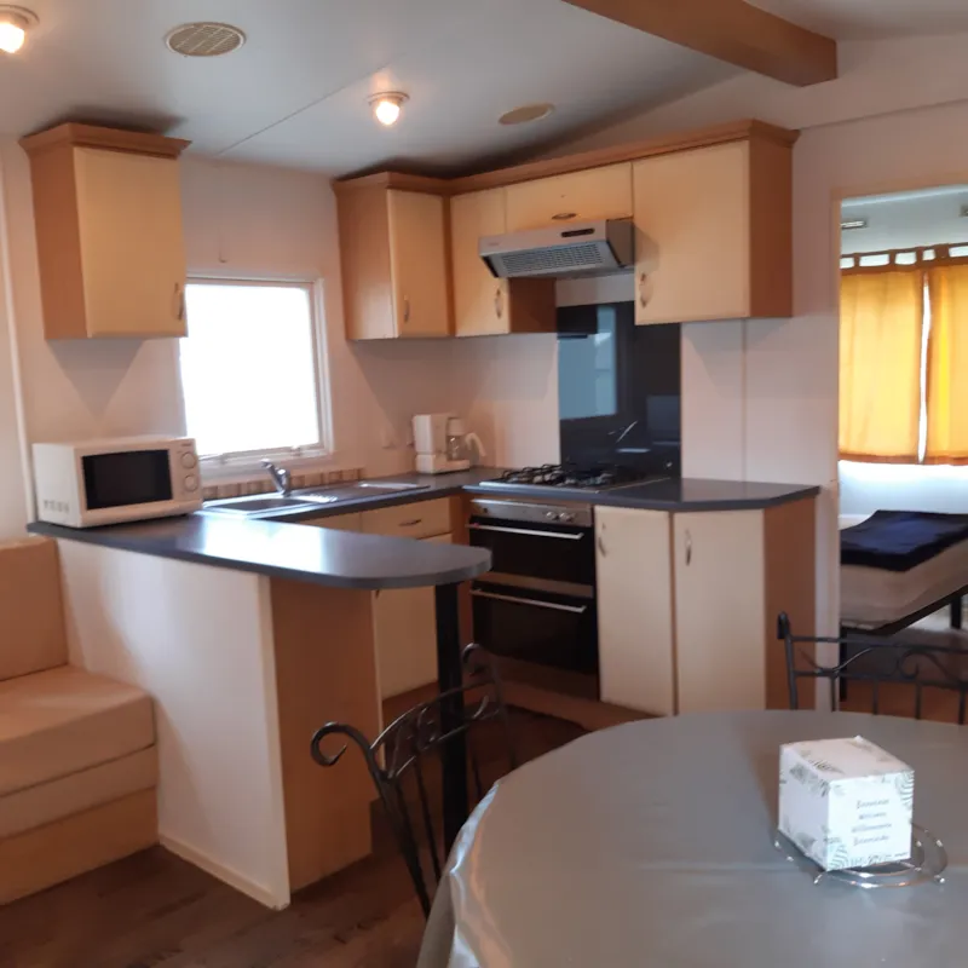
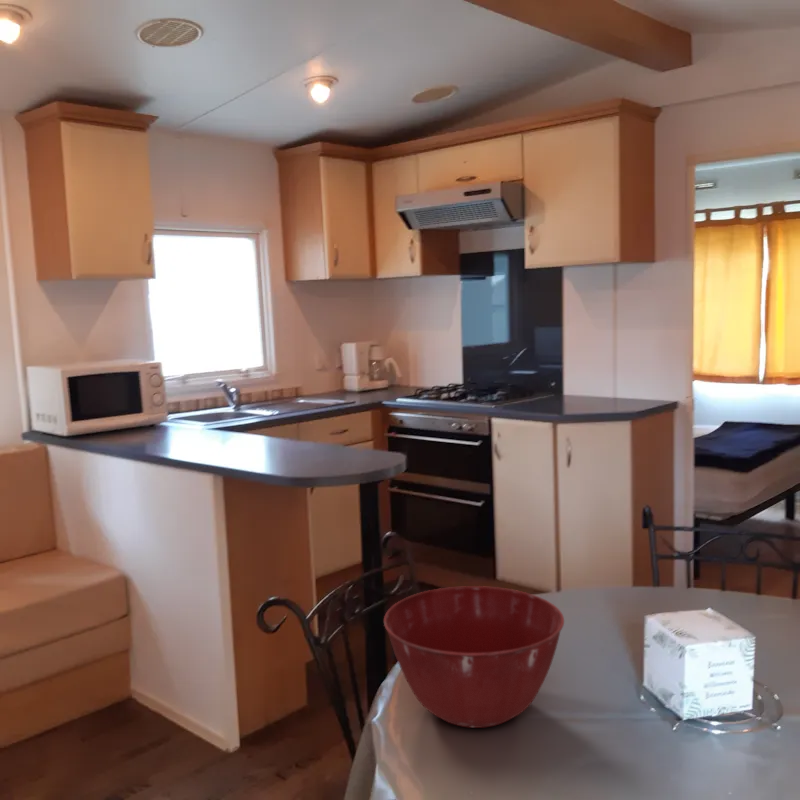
+ mixing bowl [383,585,565,729]
